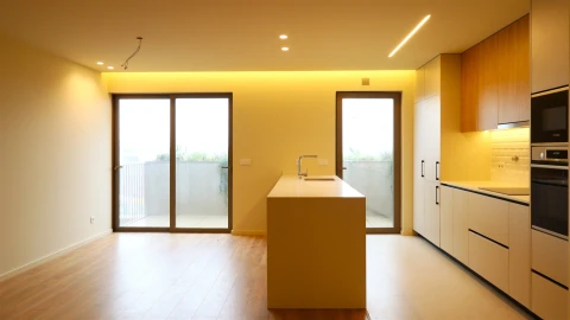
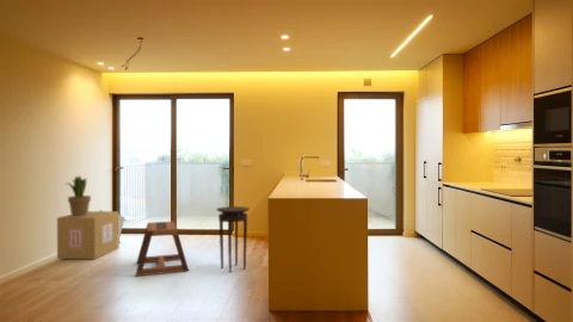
+ cardboard box [56,210,119,261]
+ stool [215,205,251,273]
+ storage bin [99,210,127,244]
+ stool [134,221,190,278]
+ potted plant [63,174,92,217]
